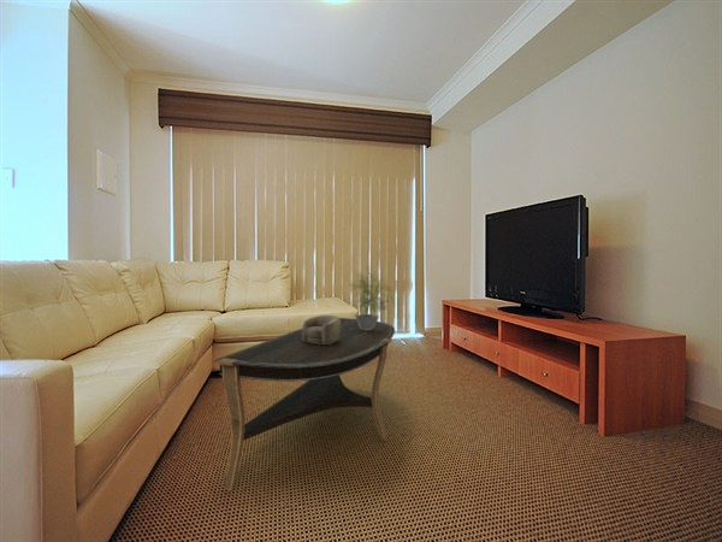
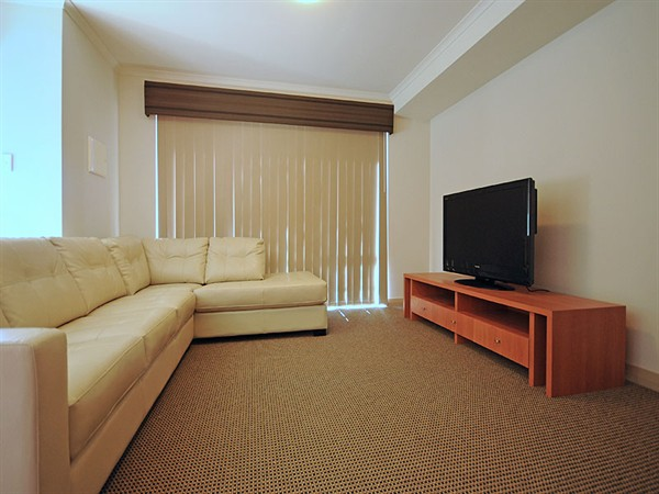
- coffee table [213,317,396,491]
- potted plant [348,265,396,330]
- decorative bowl [301,314,341,344]
